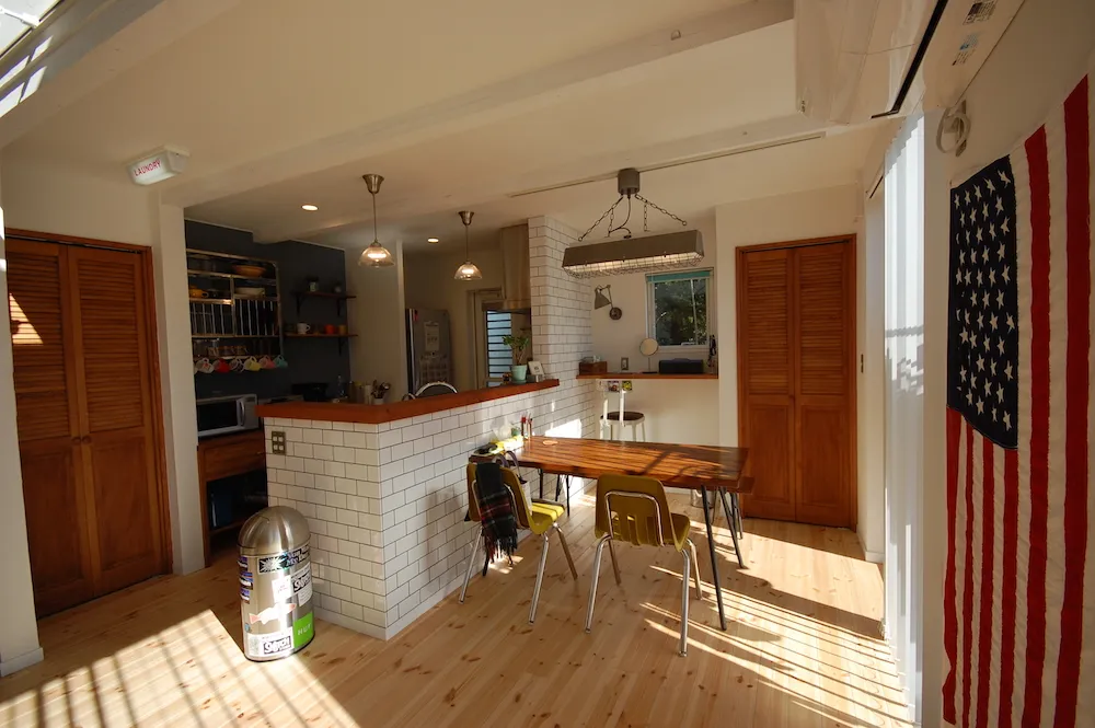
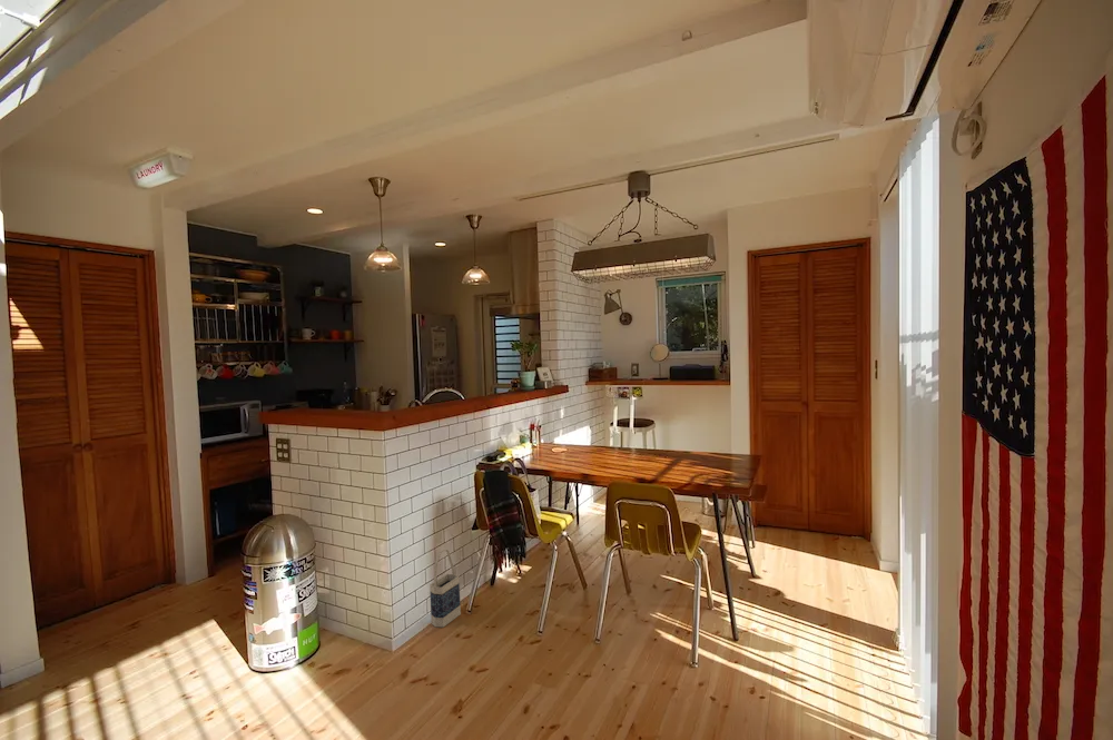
+ bag [429,549,462,629]
